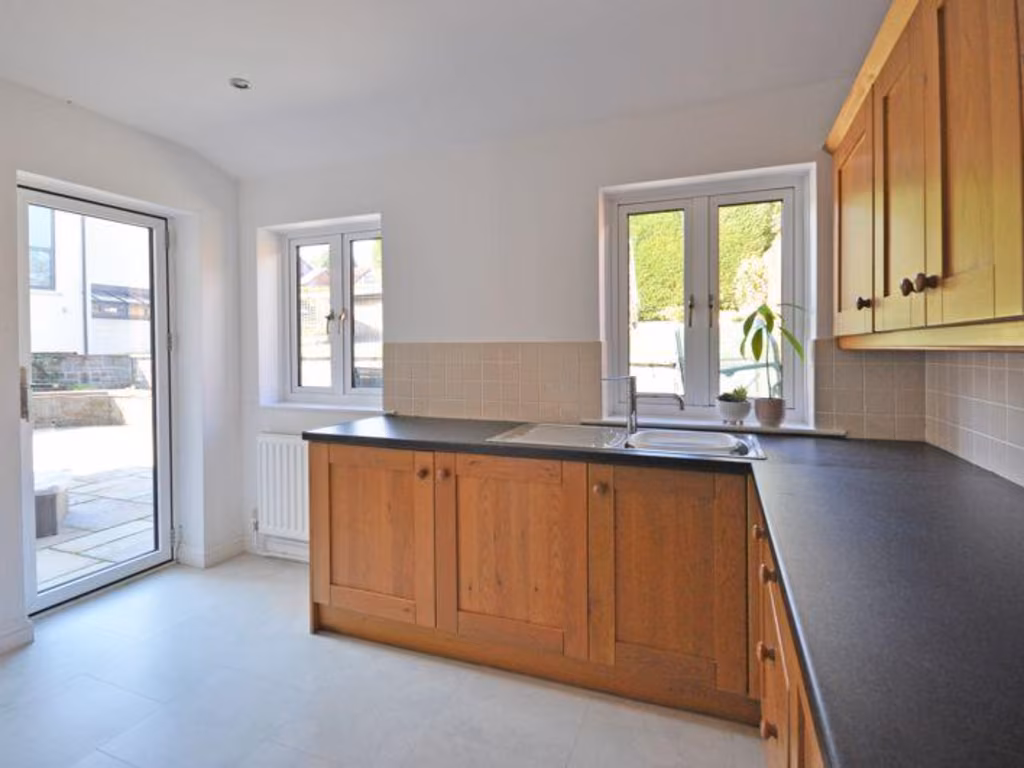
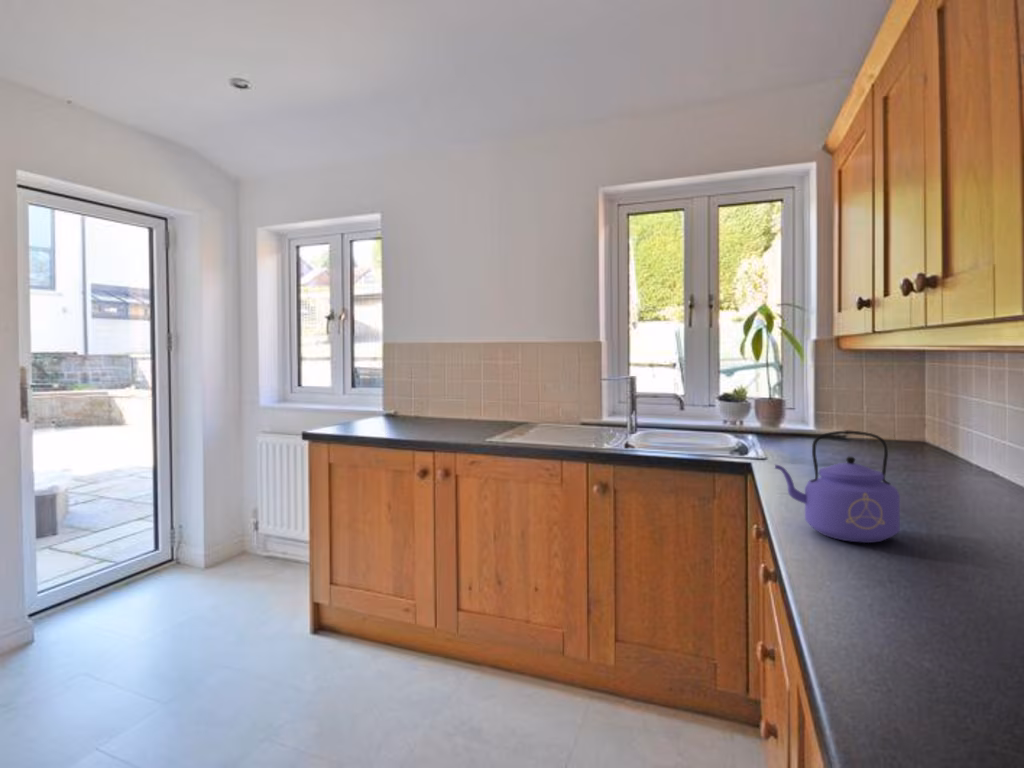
+ kettle [773,430,901,544]
